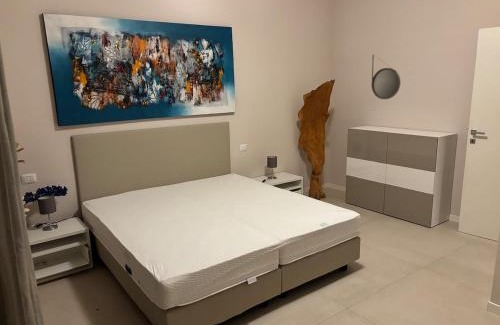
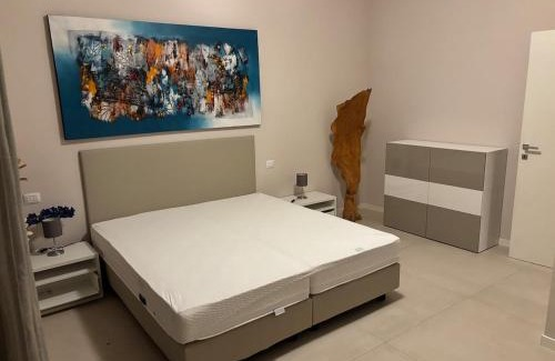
- home mirror [371,53,402,100]
